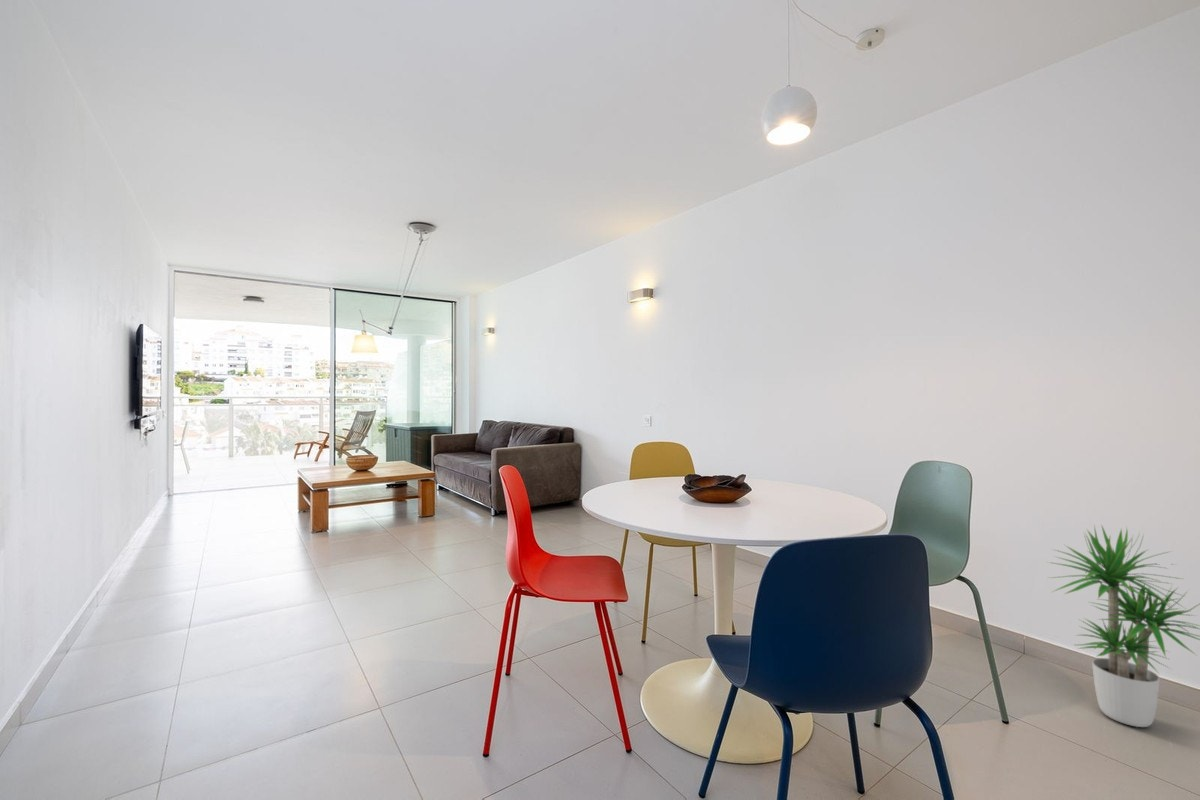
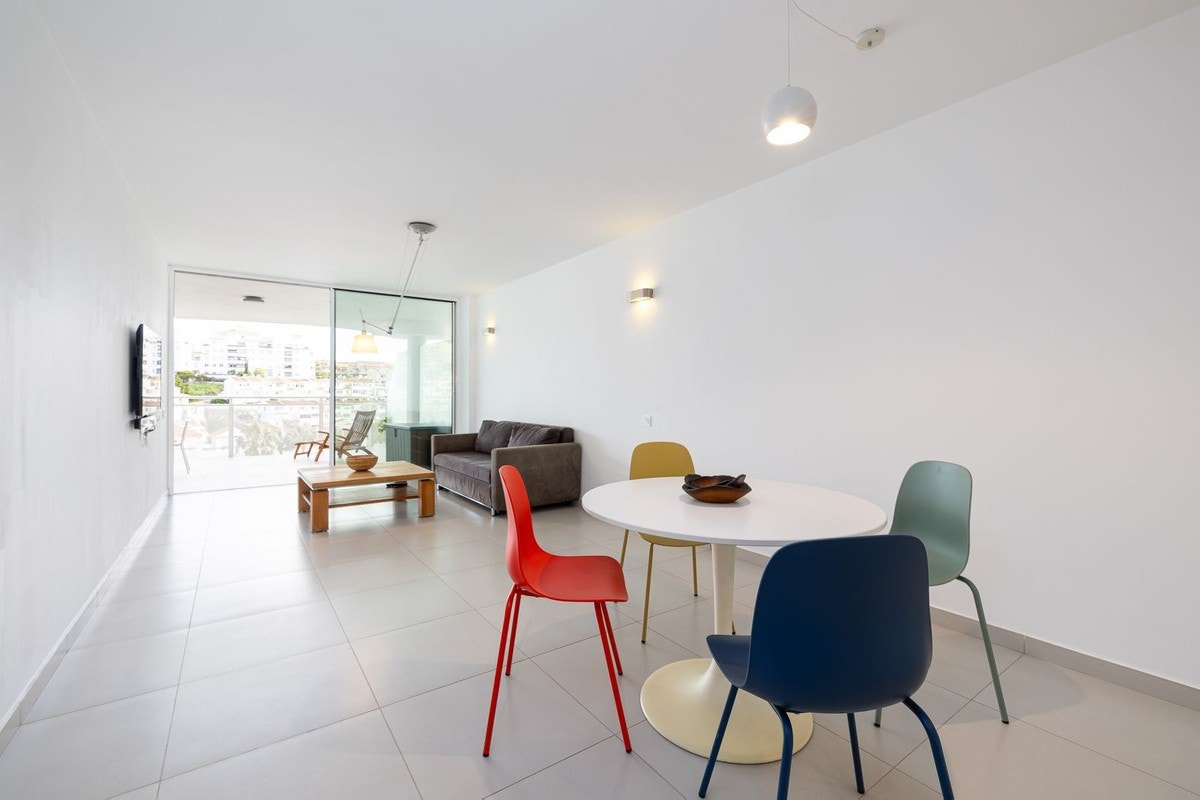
- potted plant [1047,523,1200,728]
